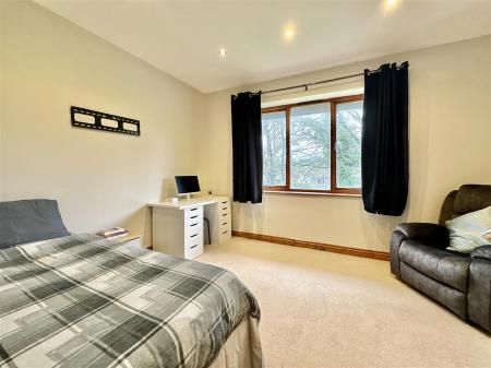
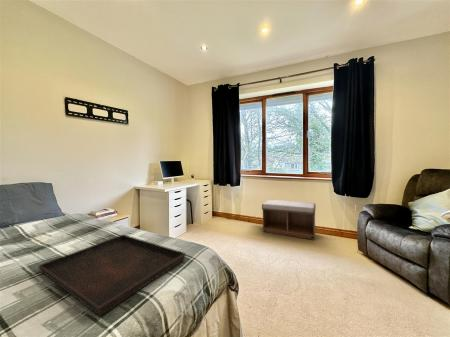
+ serving tray [38,234,187,317]
+ bench [261,199,317,240]
